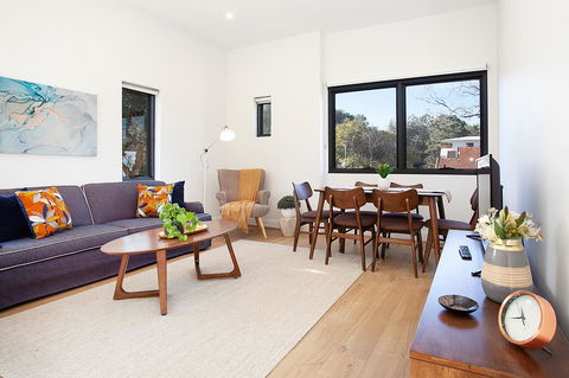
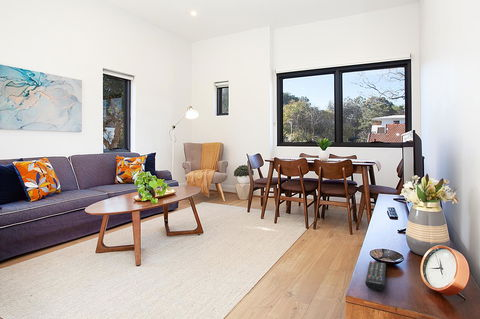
+ remote control [364,260,387,291]
